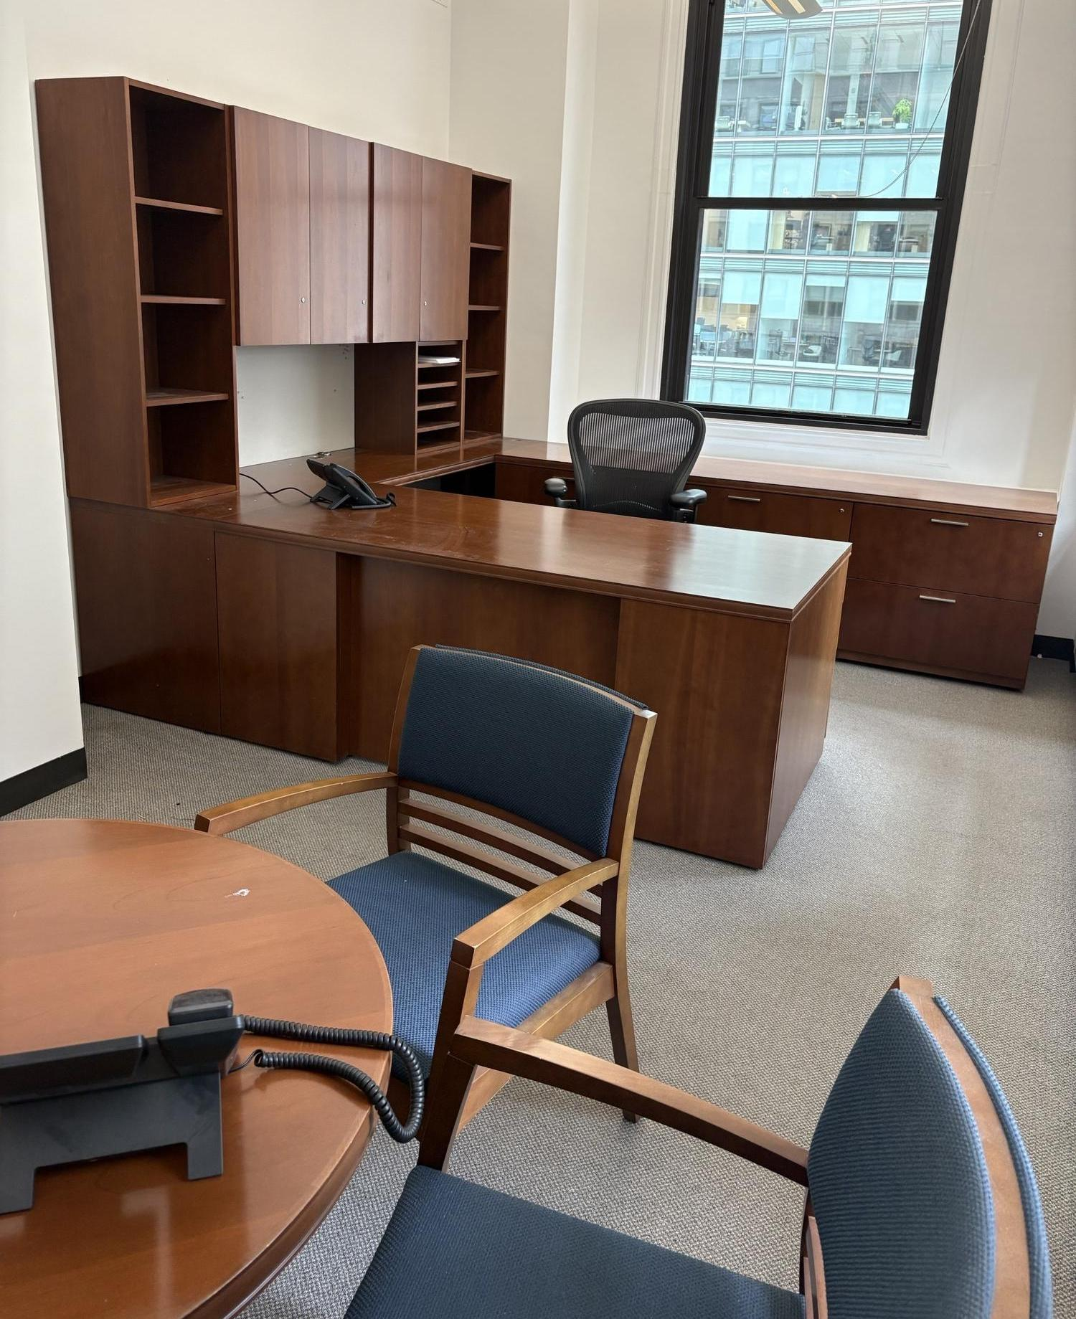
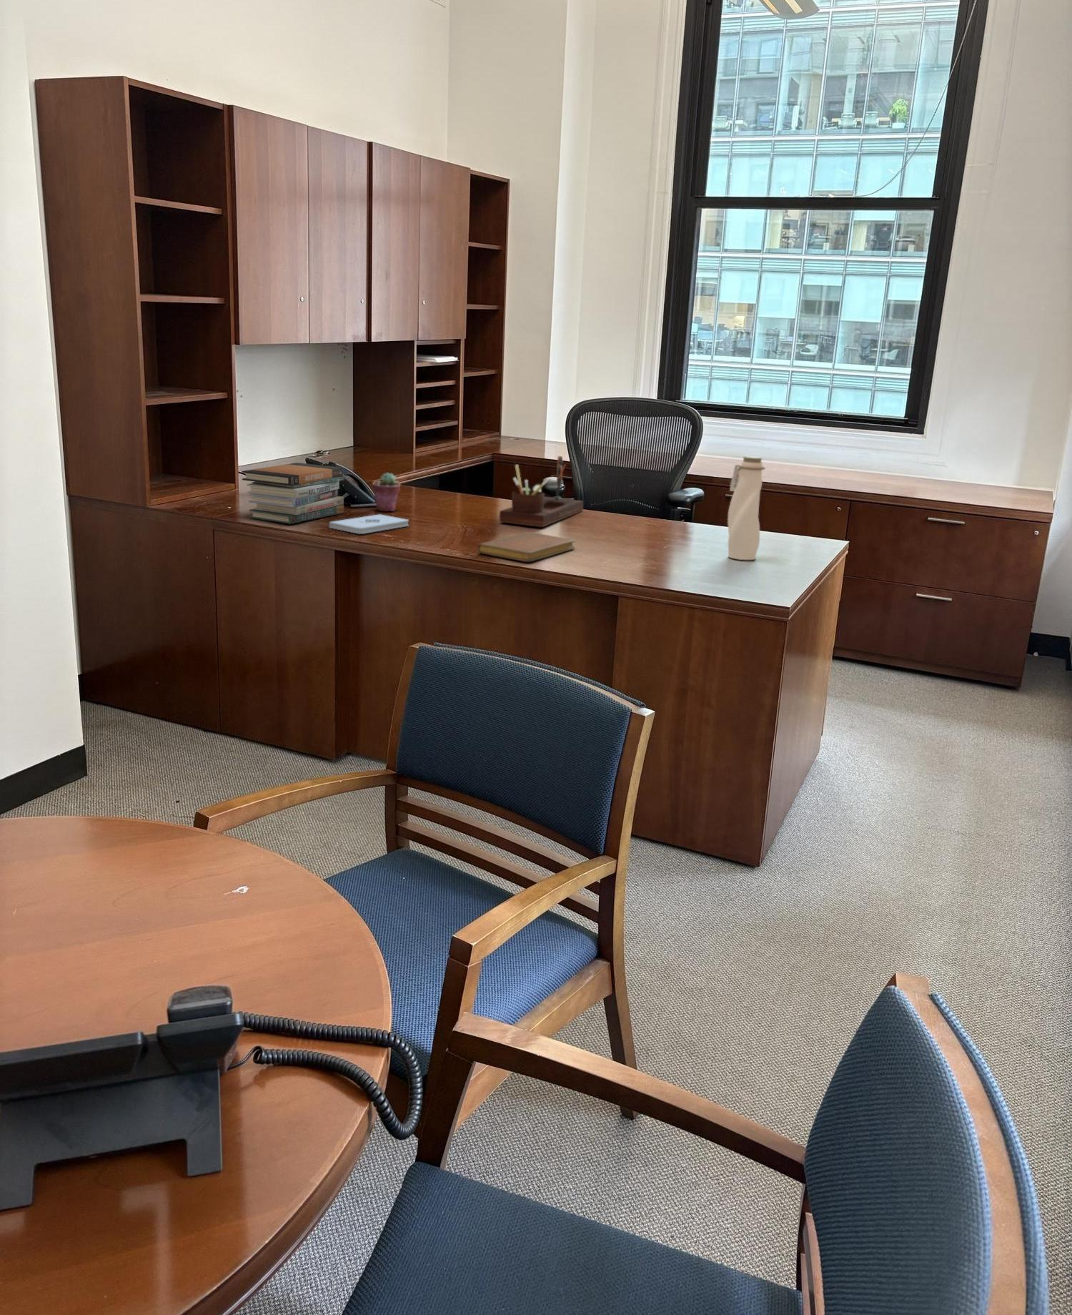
+ notebook [477,531,576,562]
+ water bottle [727,455,766,560]
+ book stack [241,462,345,525]
+ potted succulent [371,472,402,512]
+ desk organizer [499,455,584,528]
+ notepad [329,513,409,534]
